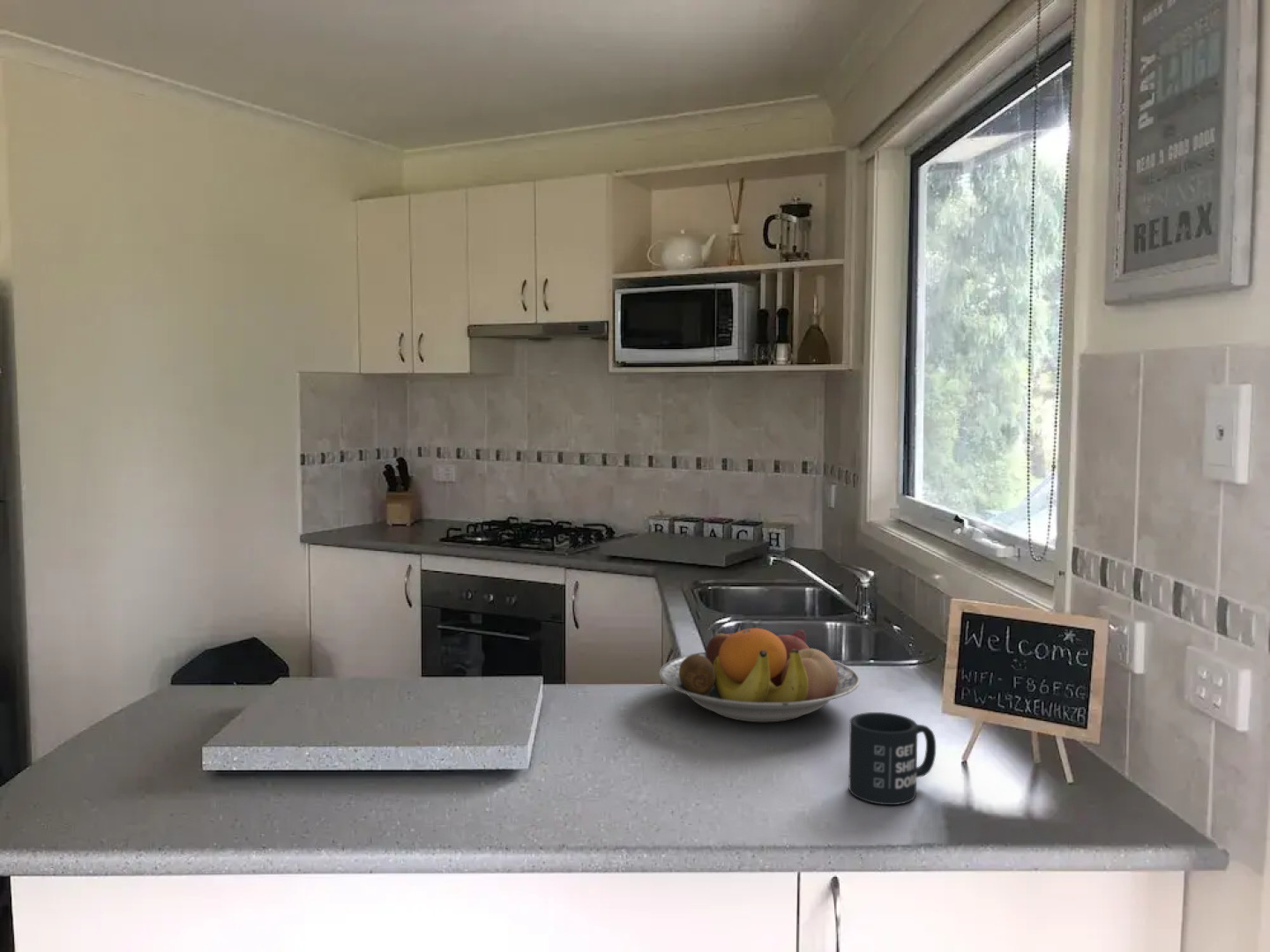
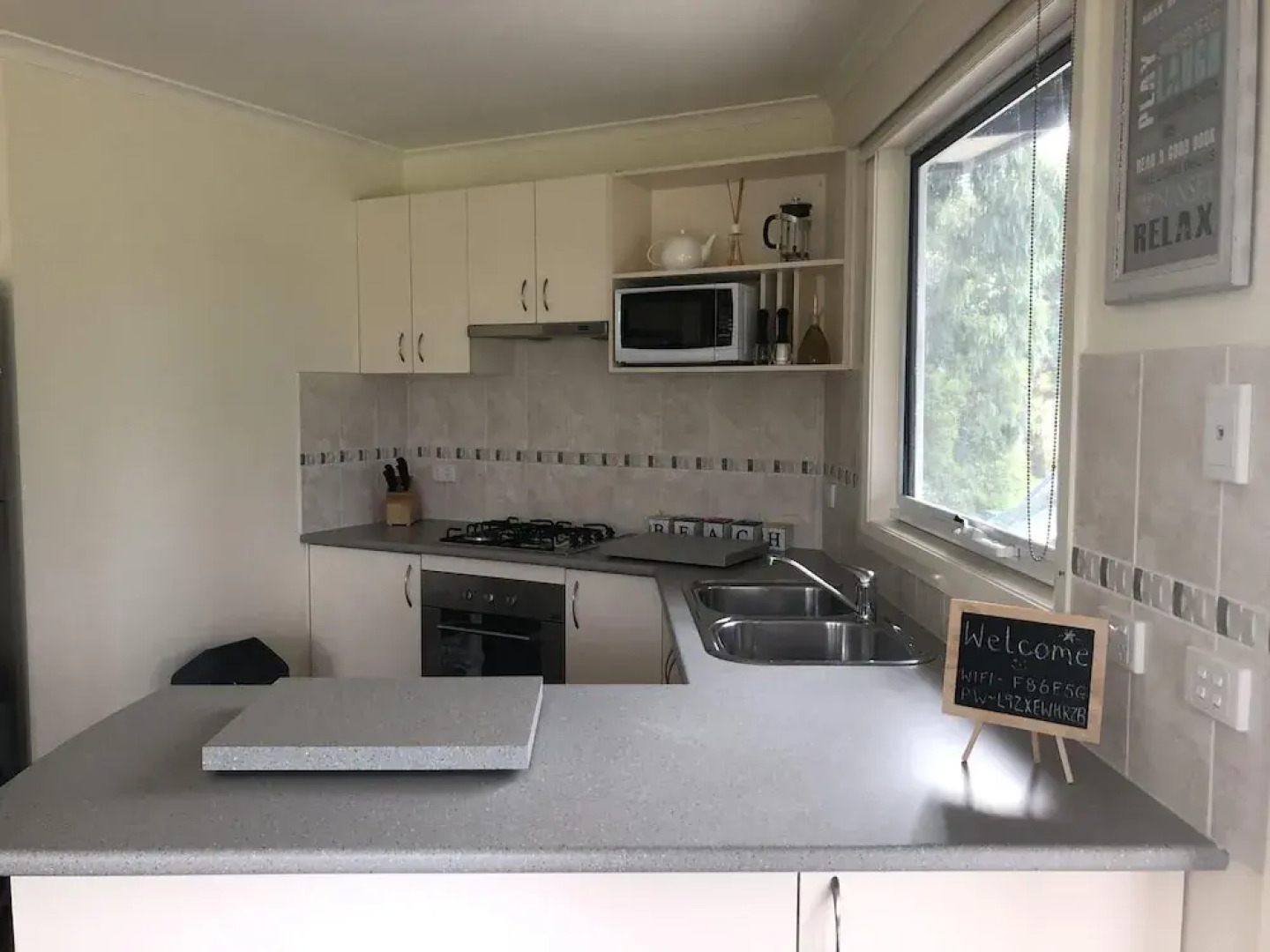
- mug [848,711,937,806]
- fruit bowl [658,622,861,723]
